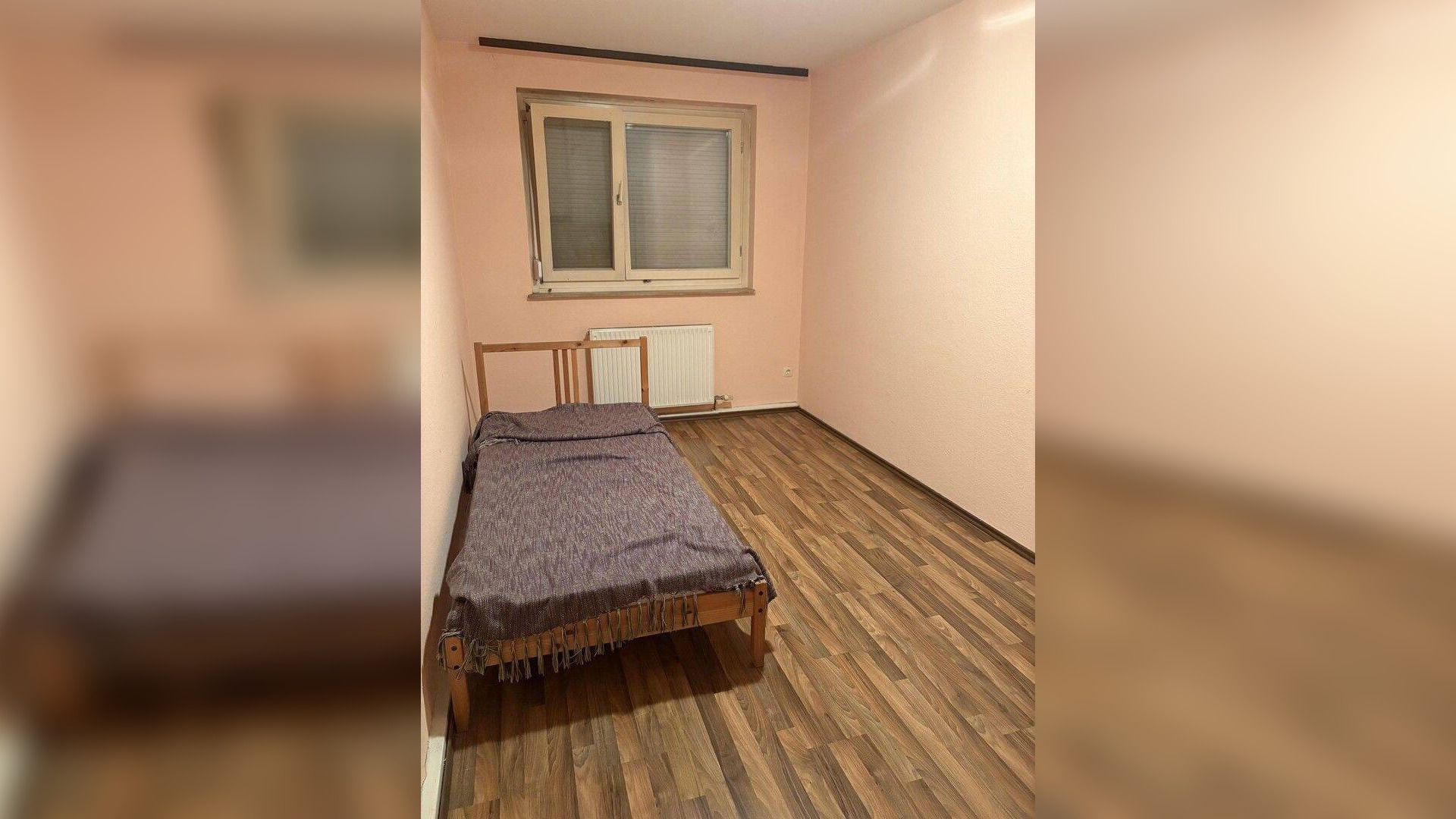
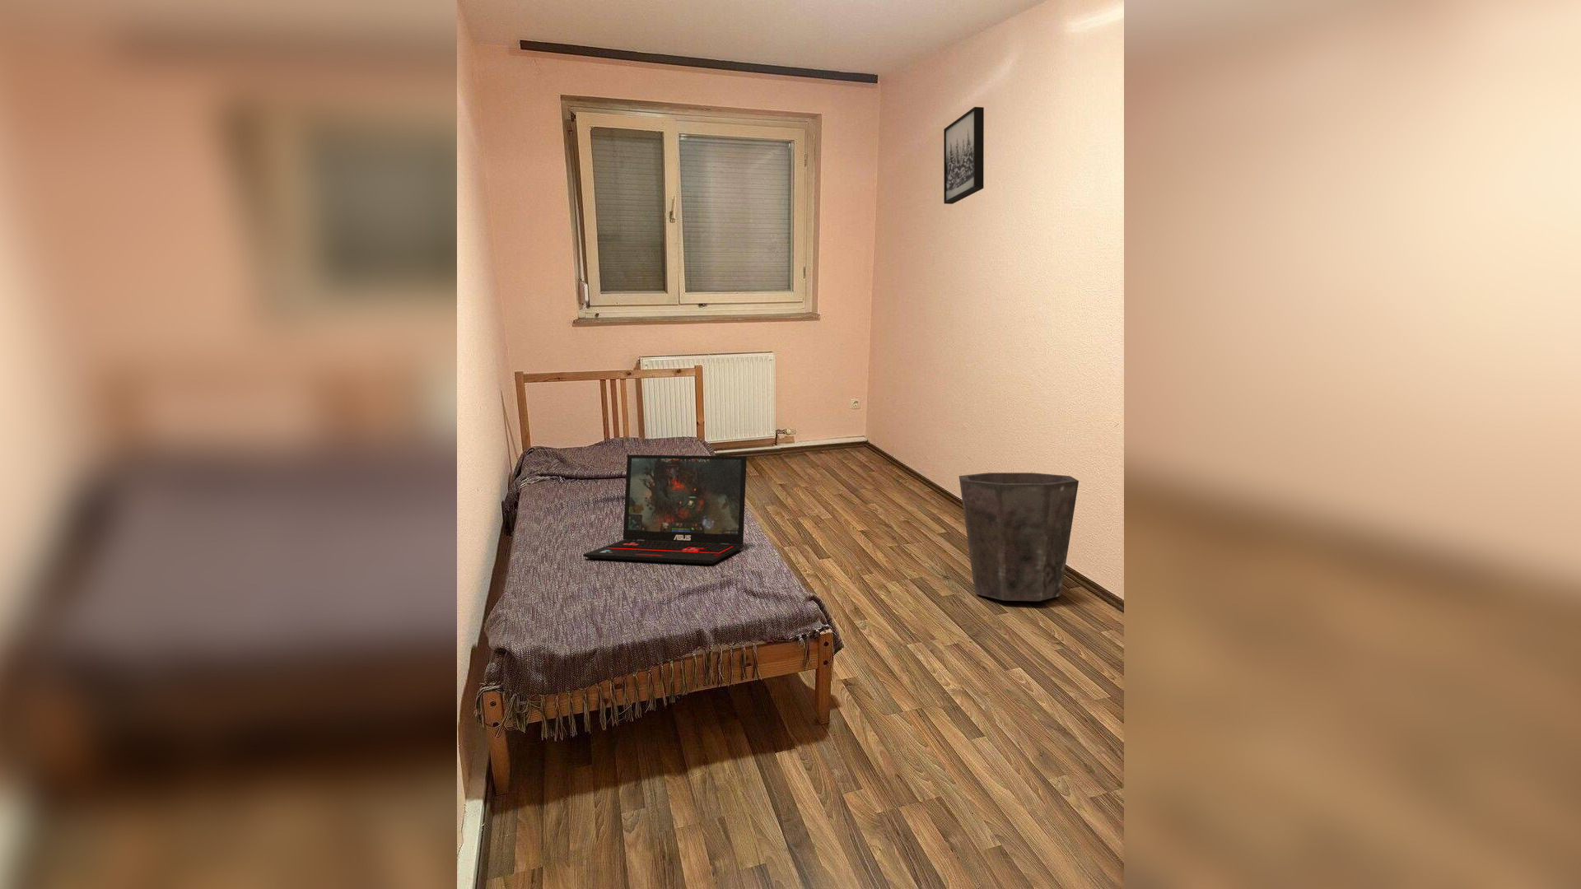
+ laptop [582,455,748,566]
+ wall art [943,106,985,205]
+ waste bin [959,472,1079,601]
